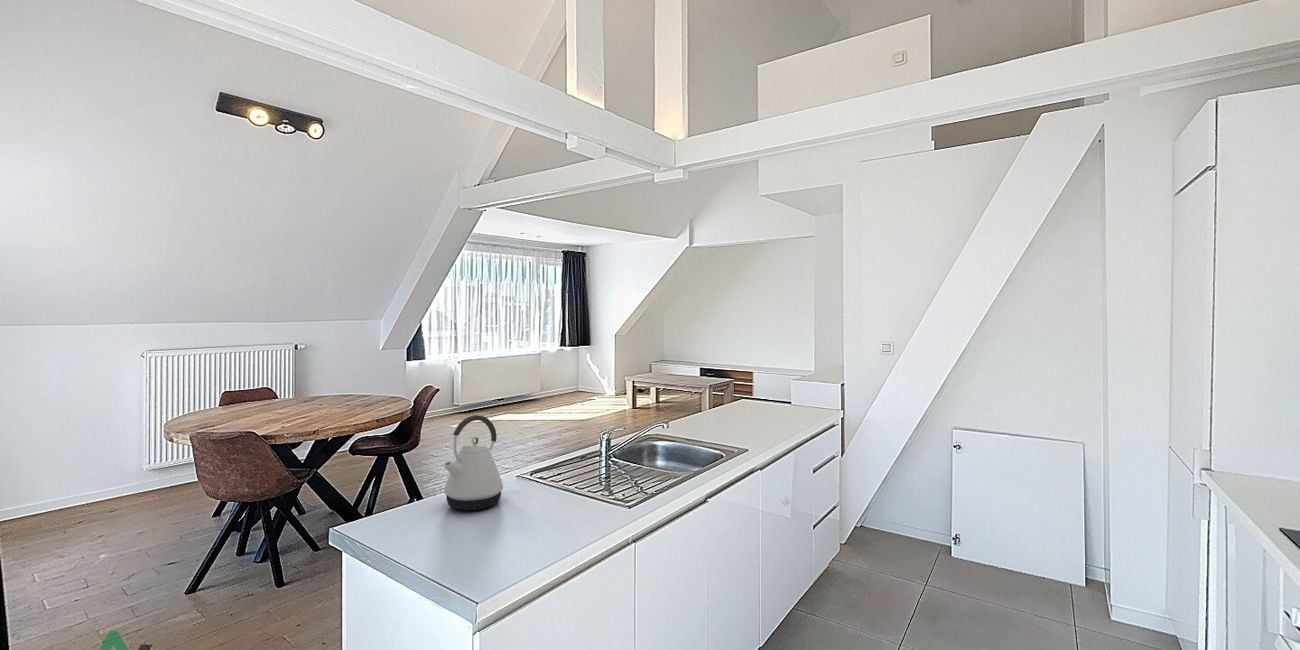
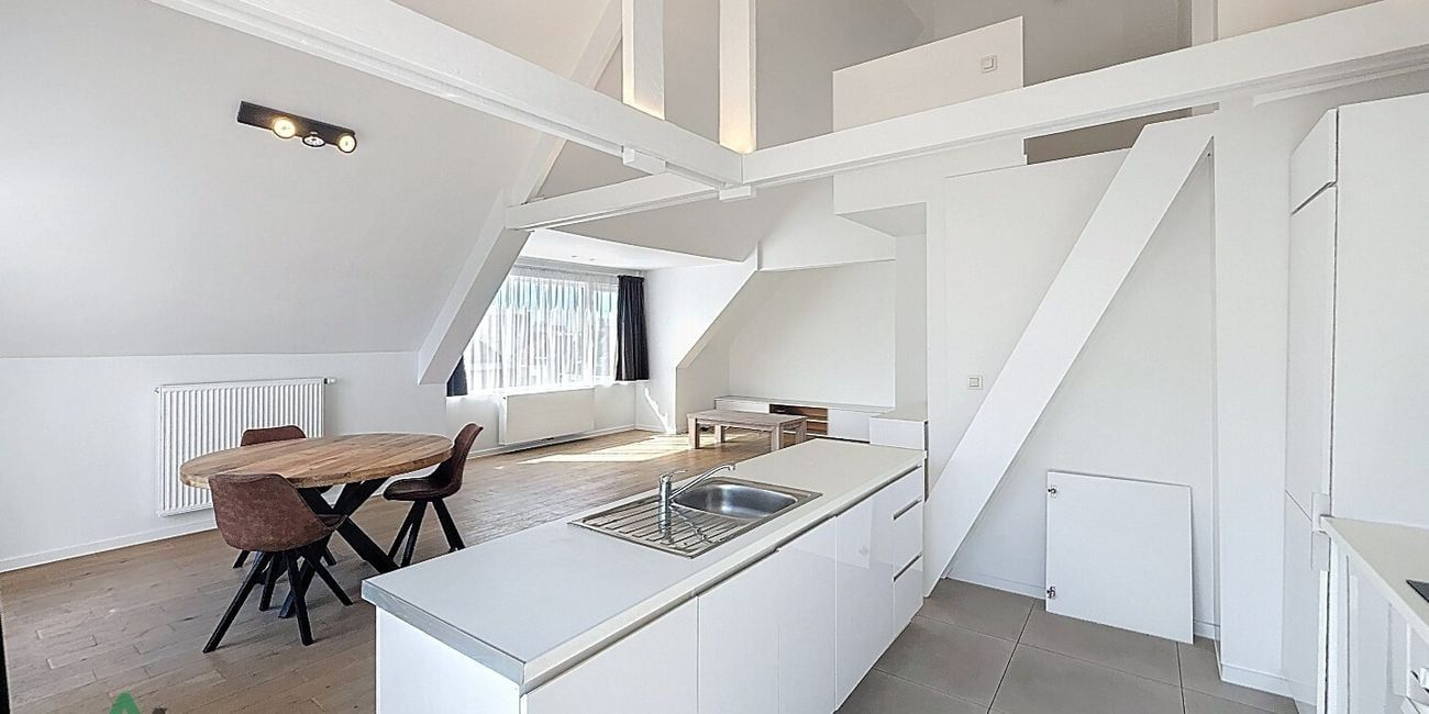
- kettle [442,414,504,511]
